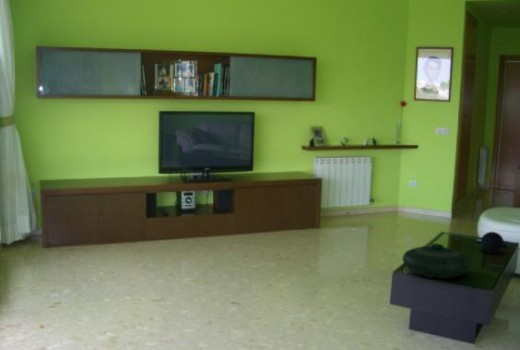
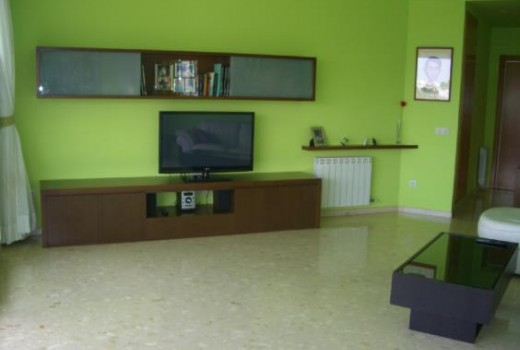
- decorative bowl [401,243,472,280]
- decorative orb [480,231,505,254]
